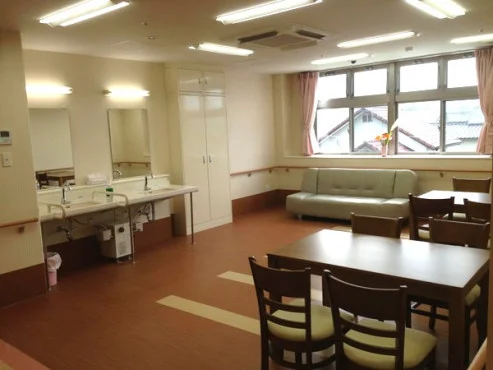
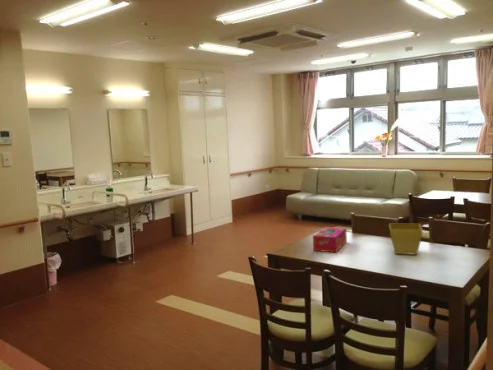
+ tissue box [312,226,348,253]
+ flower pot [388,223,424,256]
